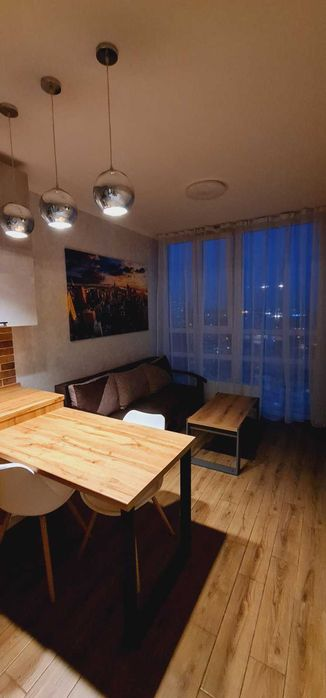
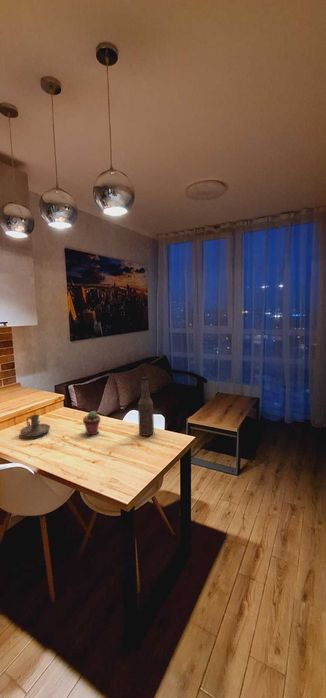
+ potted succulent [82,410,101,436]
+ candle holder [19,414,51,437]
+ bottle [137,376,155,437]
